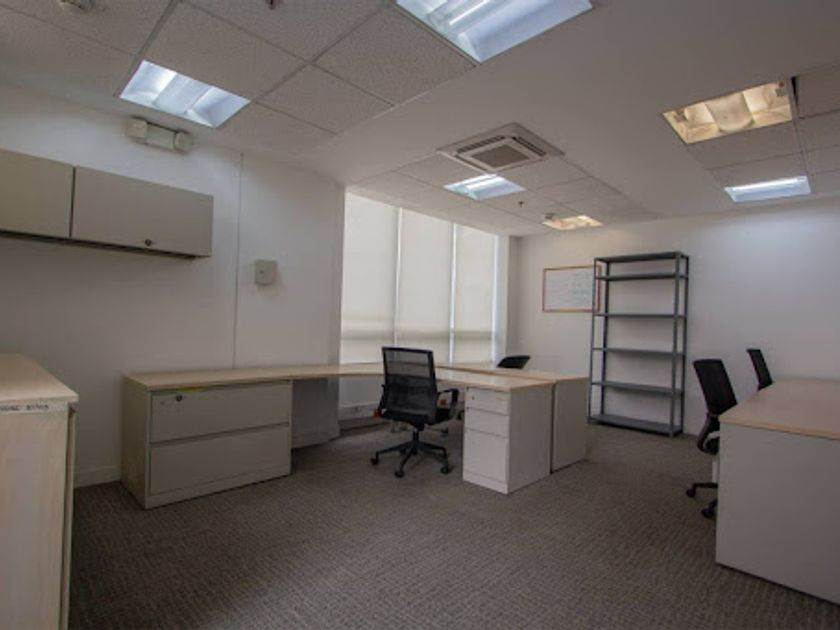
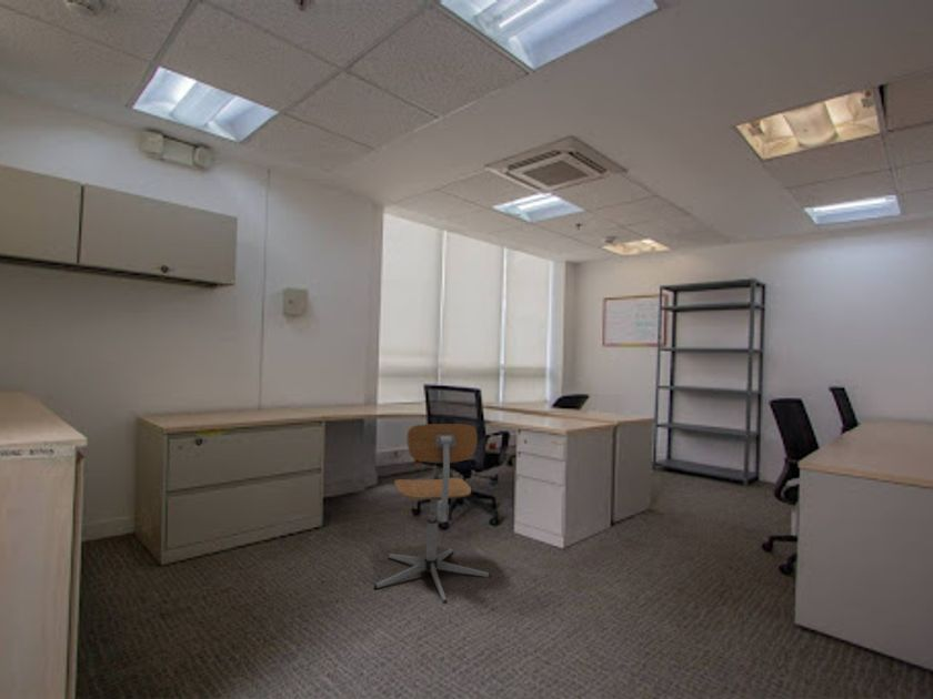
+ office chair [372,423,492,605]
